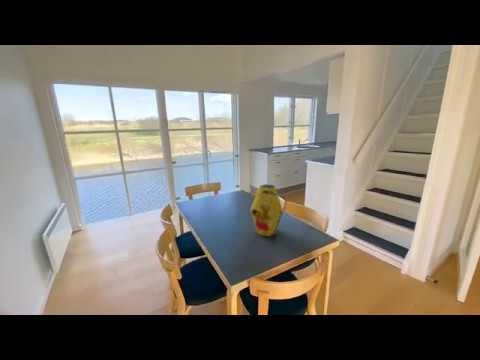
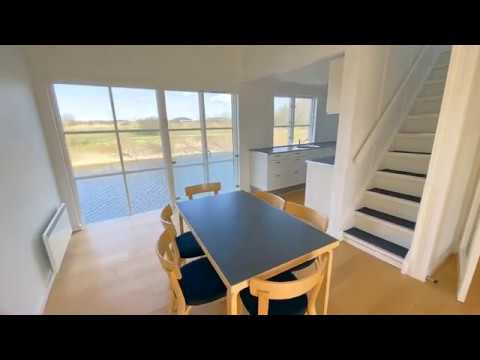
- vase [250,183,284,237]
